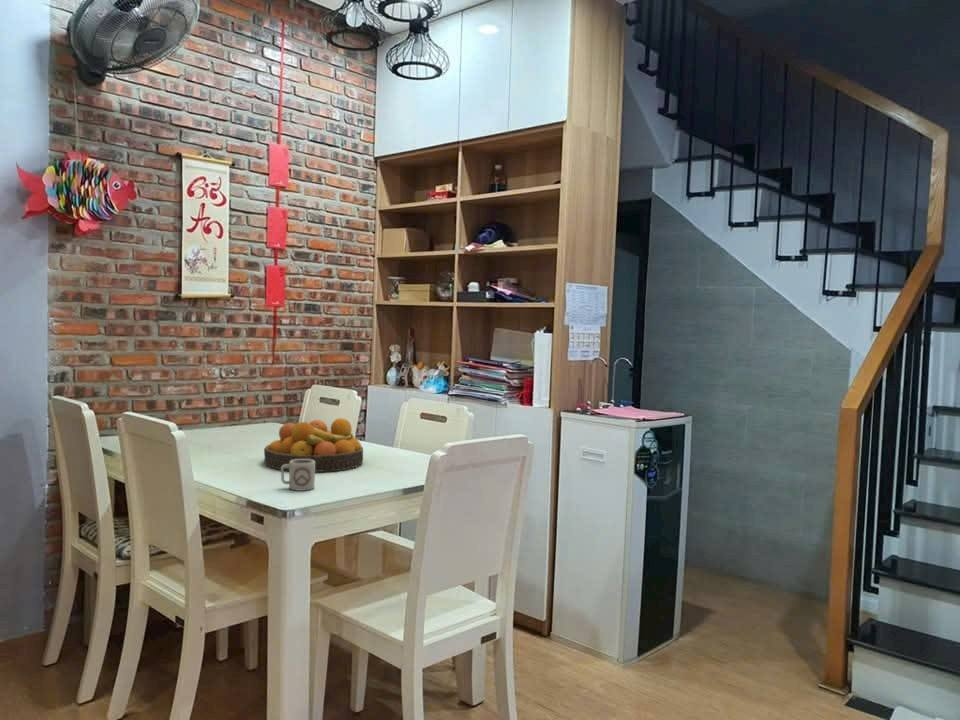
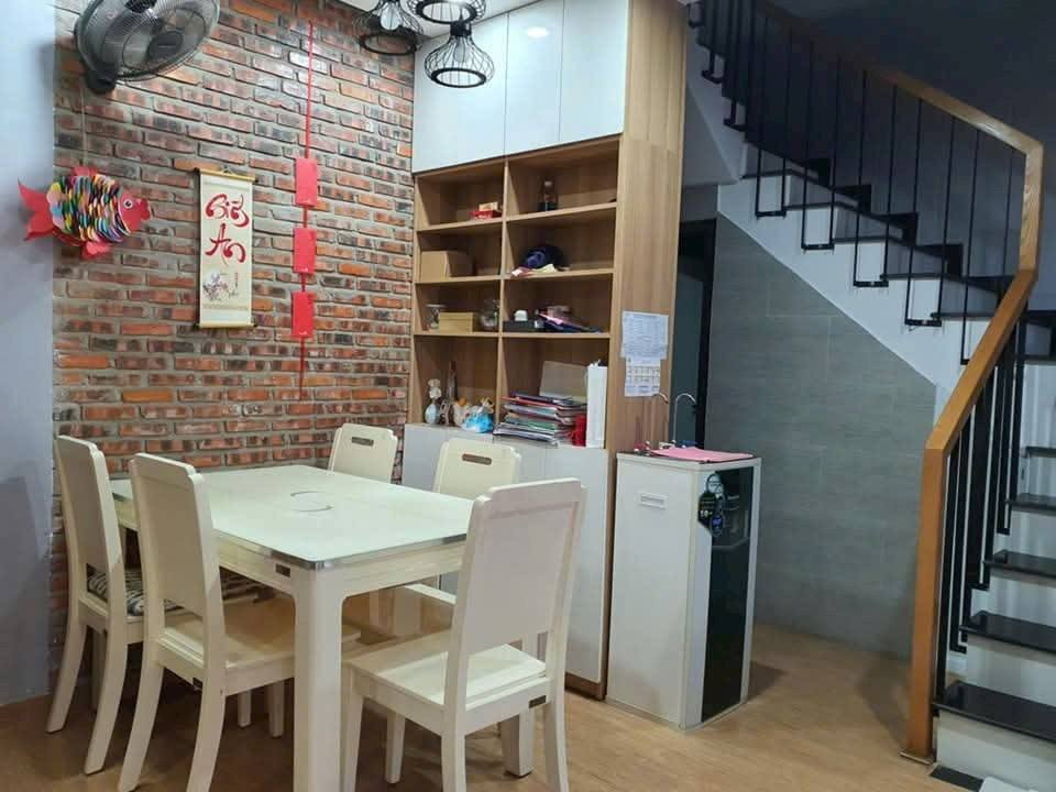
- cup [280,459,316,492]
- fruit bowl [263,417,364,473]
